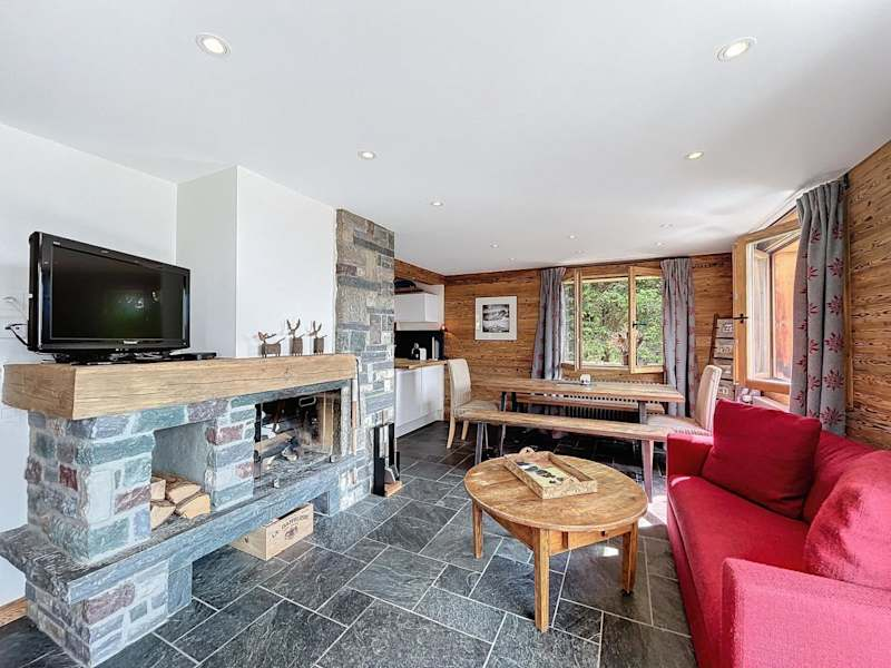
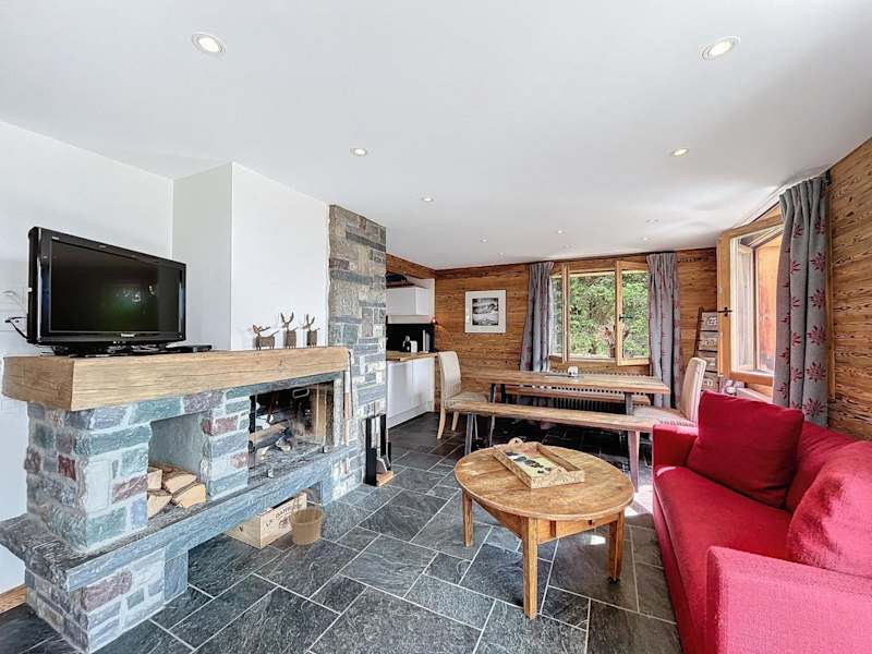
+ basket [288,487,325,546]
